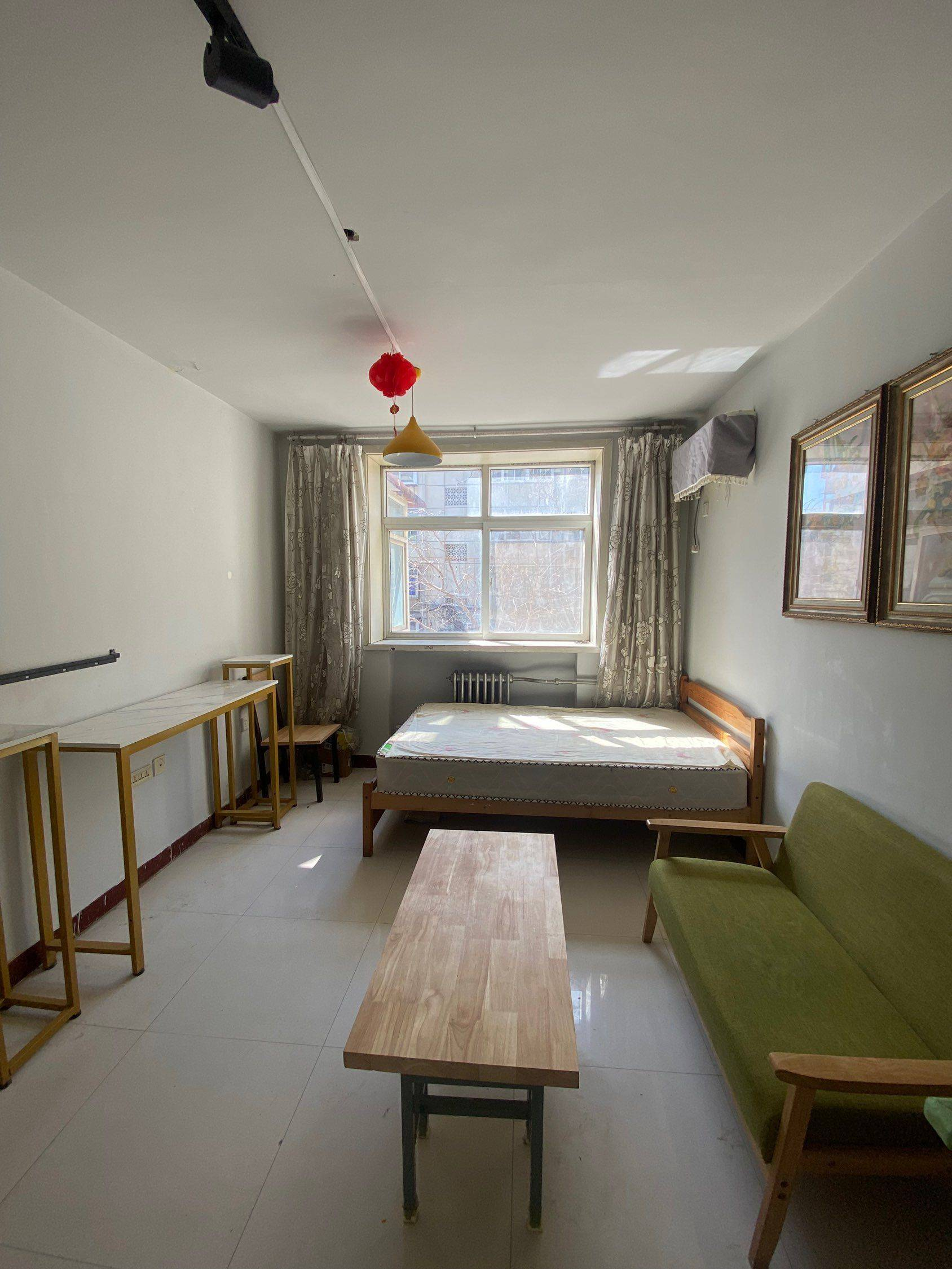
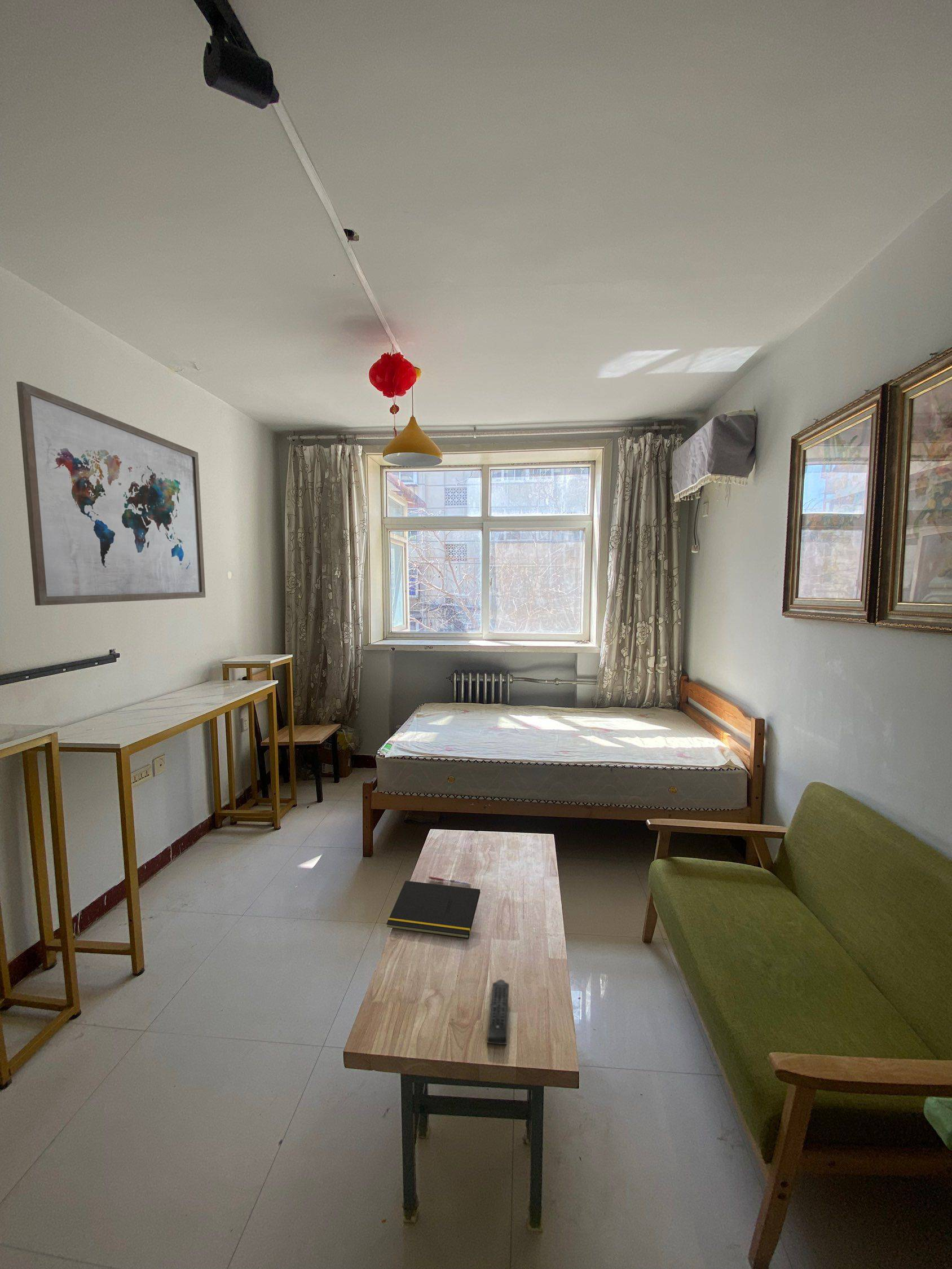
+ wall art [16,381,206,606]
+ pen [428,875,472,886]
+ remote control [487,979,510,1045]
+ notepad [386,880,481,940]
